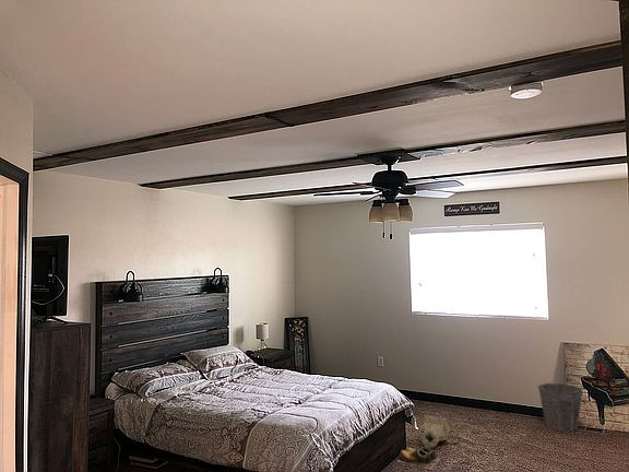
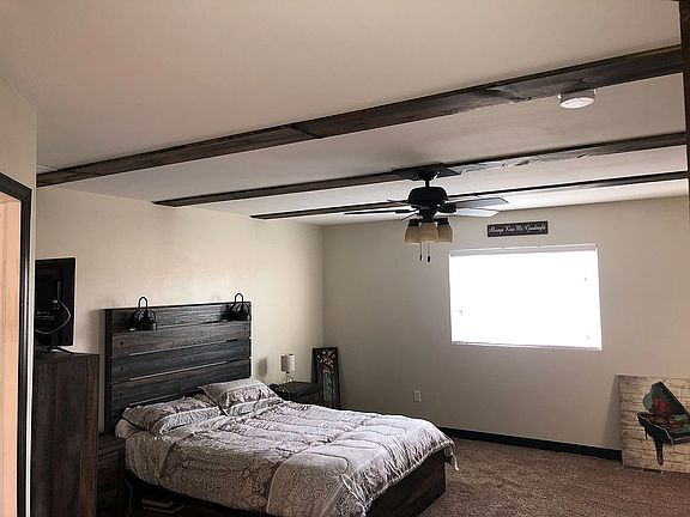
- waste bin [537,382,583,432]
- bag [420,414,456,449]
- shoes [396,446,441,470]
